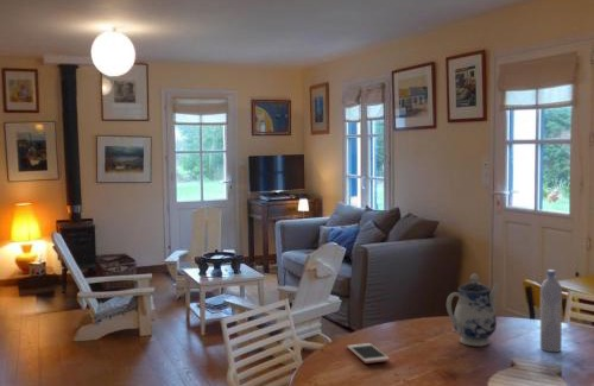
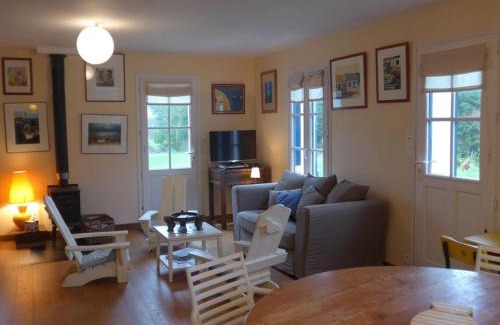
- teapot [446,273,501,347]
- bottle [539,268,563,353]
- cell phone [346,342,391,365]
